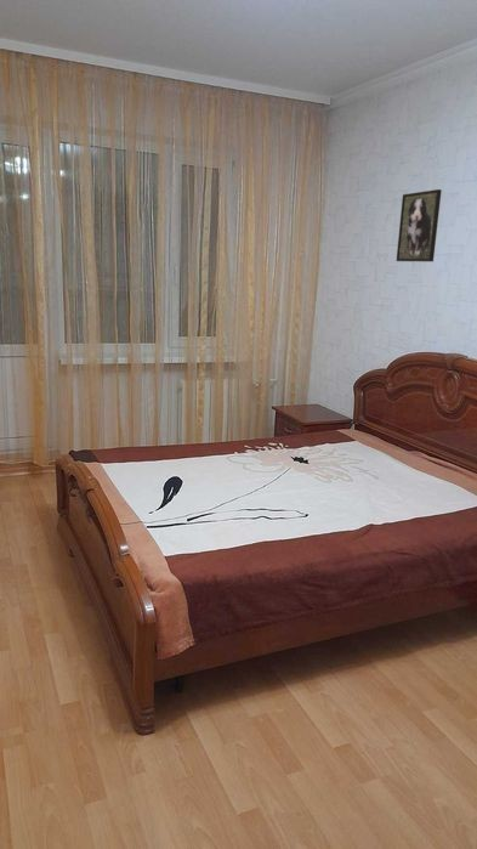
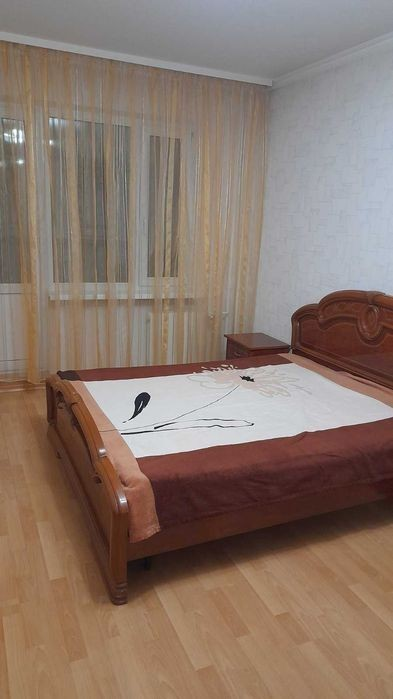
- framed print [396,188,443,262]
